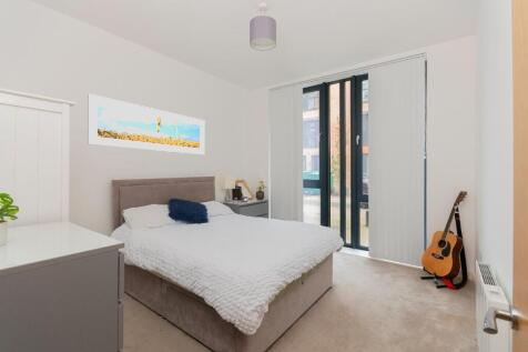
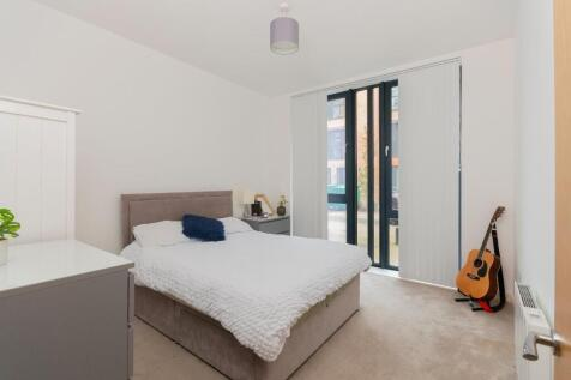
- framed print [87,93,206,155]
